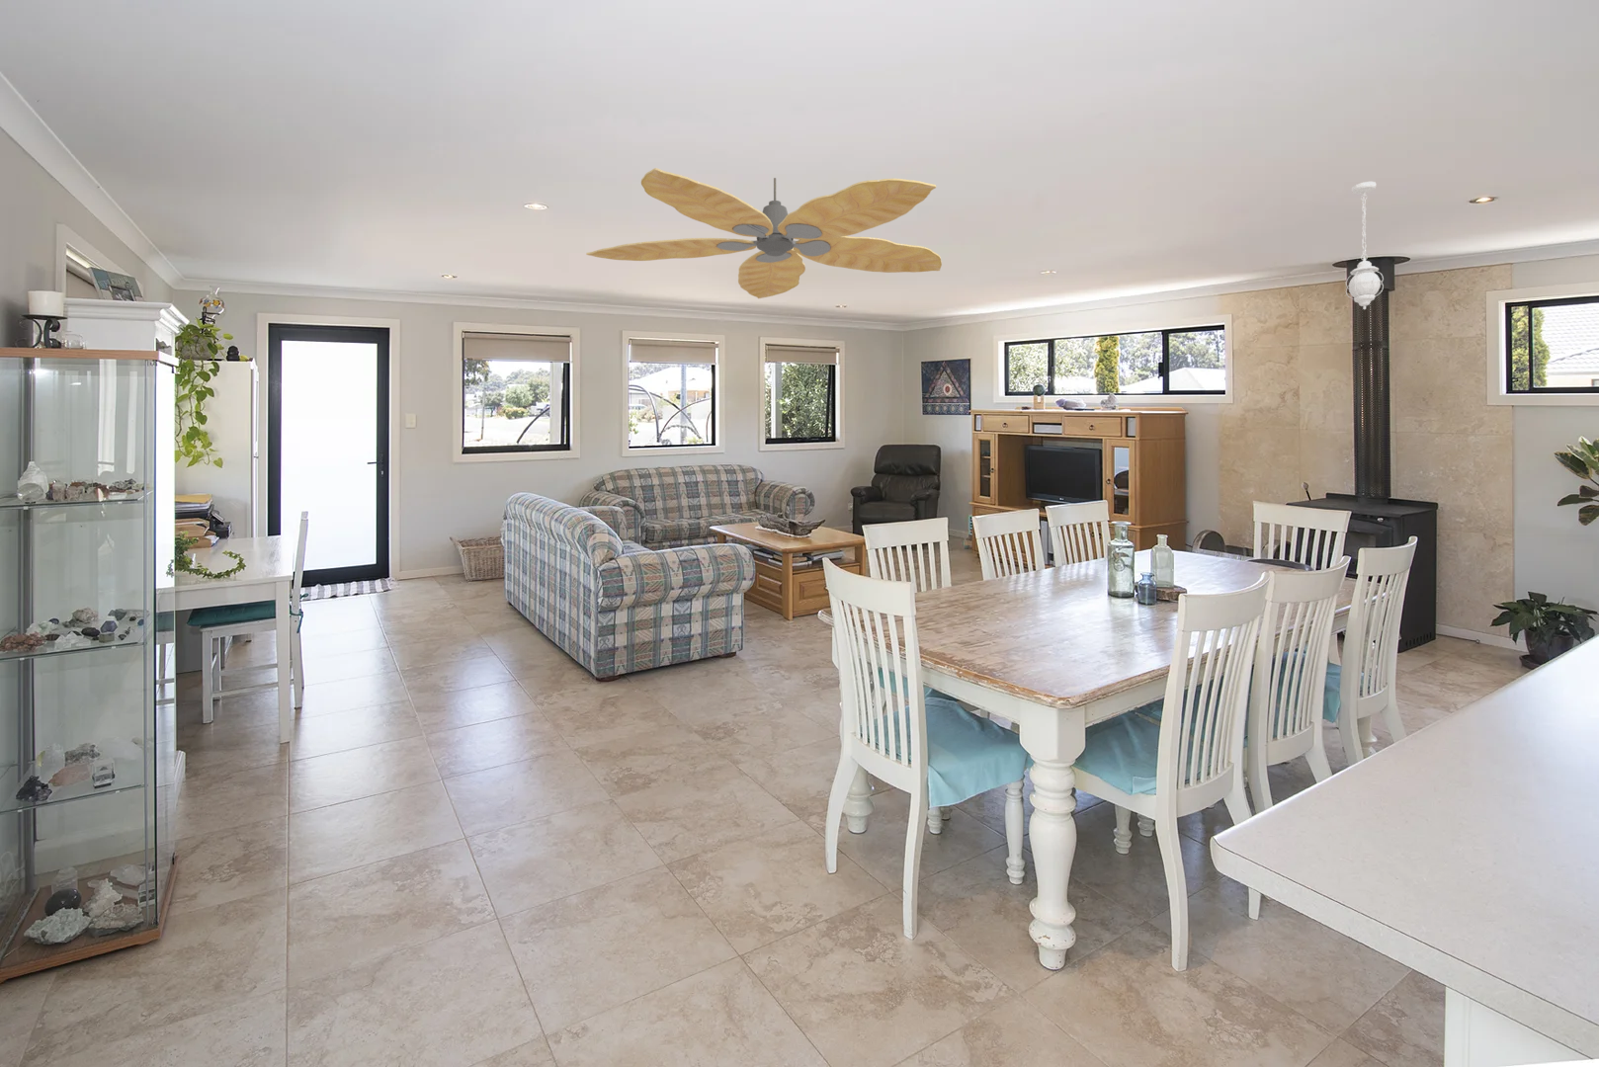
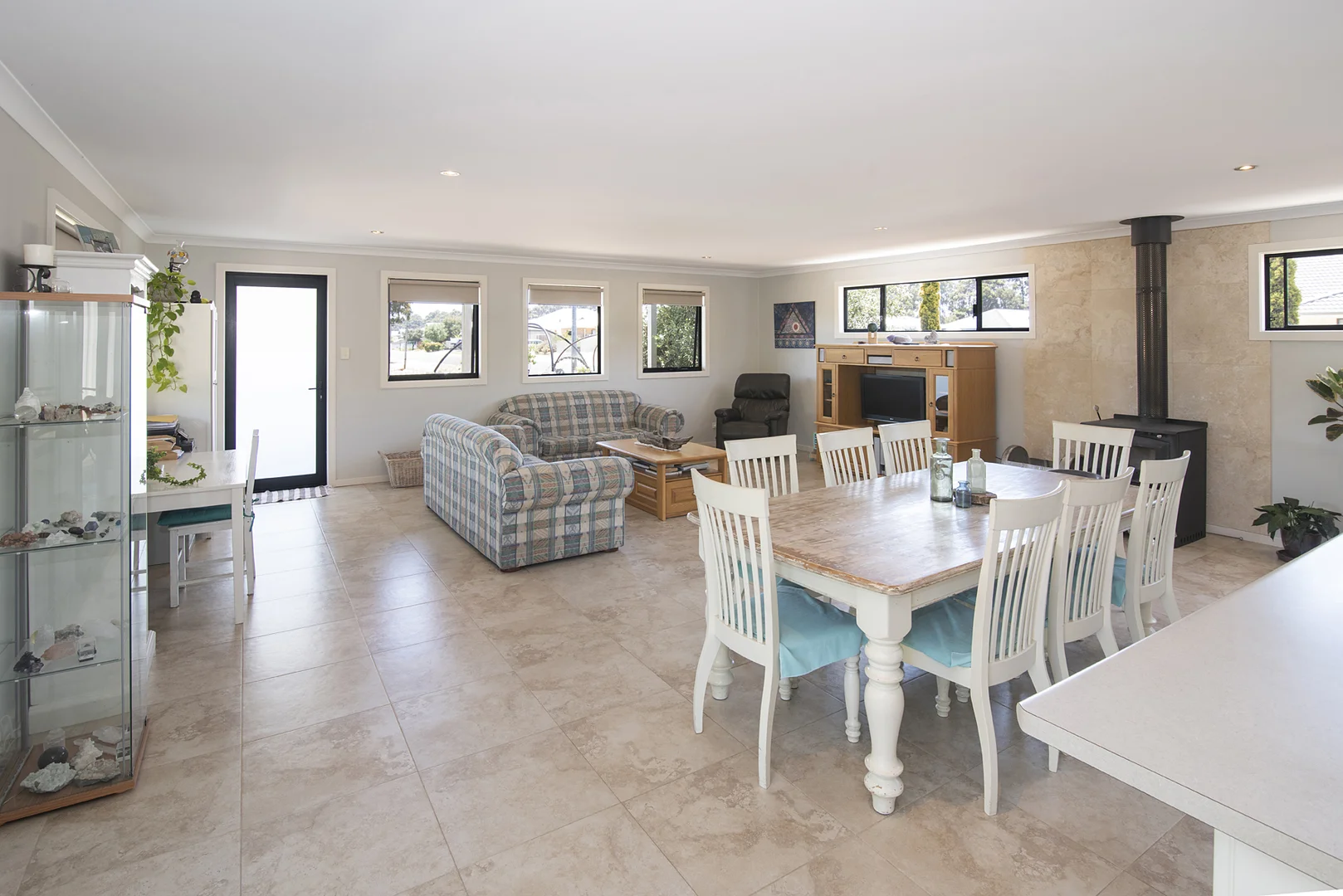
- ceiling fan [585,167,943,299]
- pendant light [1345,181,1385,311]
